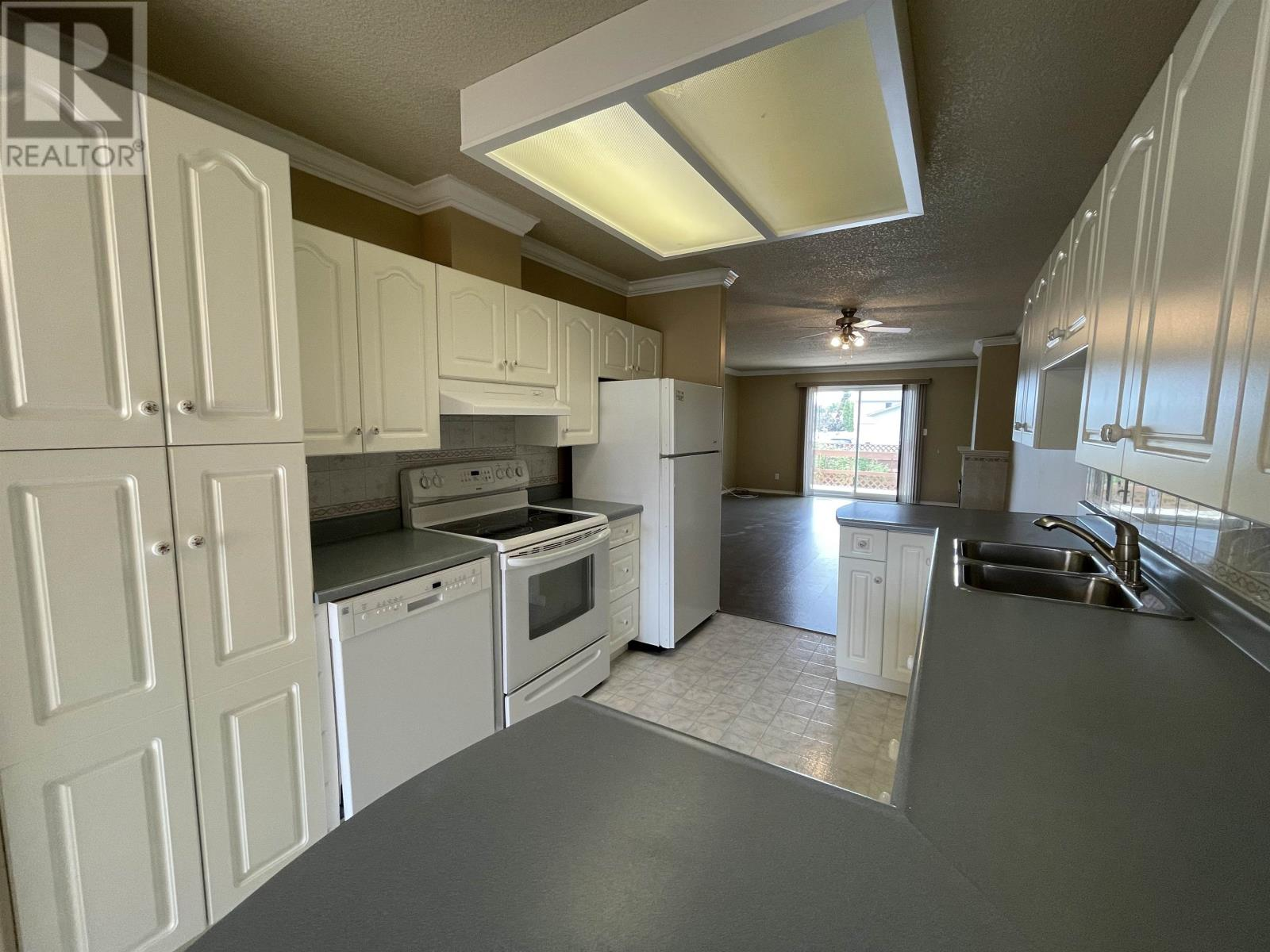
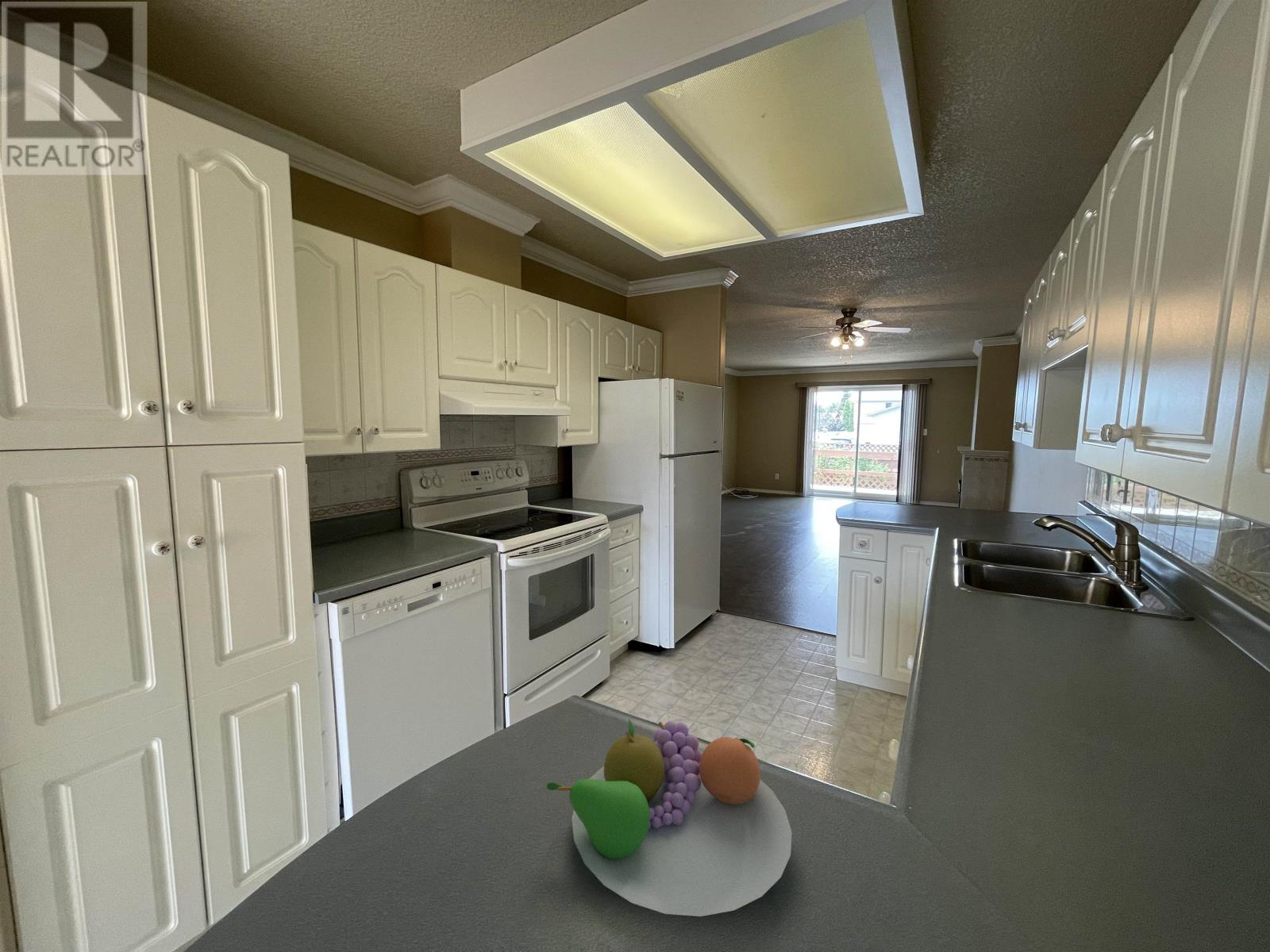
+ fruit bowl [546,718,792,917]
